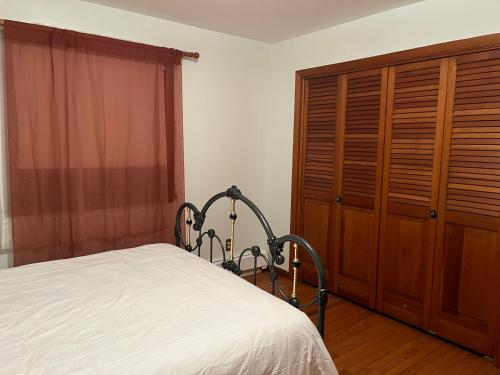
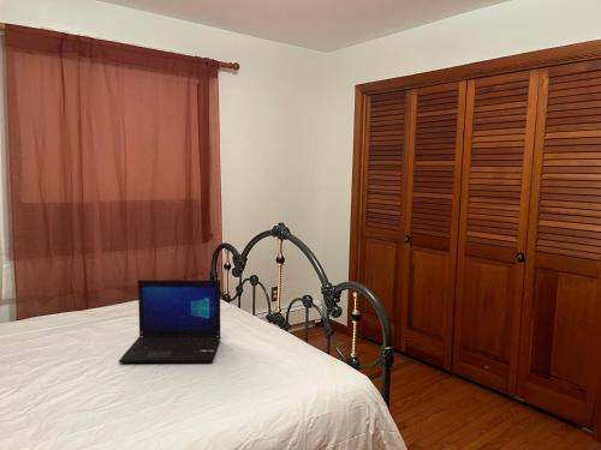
+ laptop [118,278,221,364]
